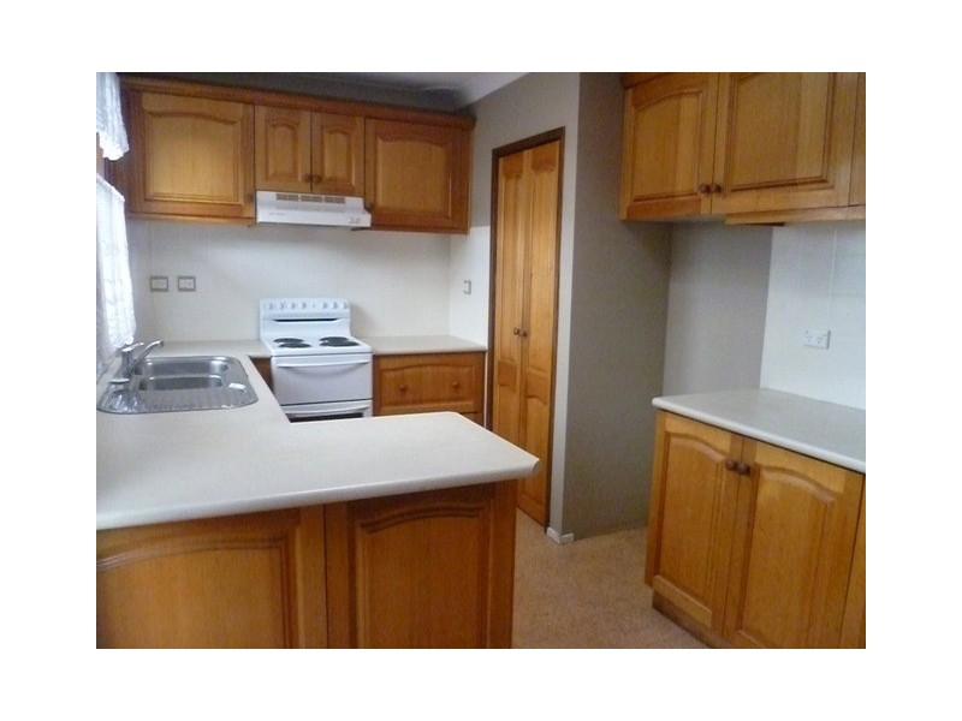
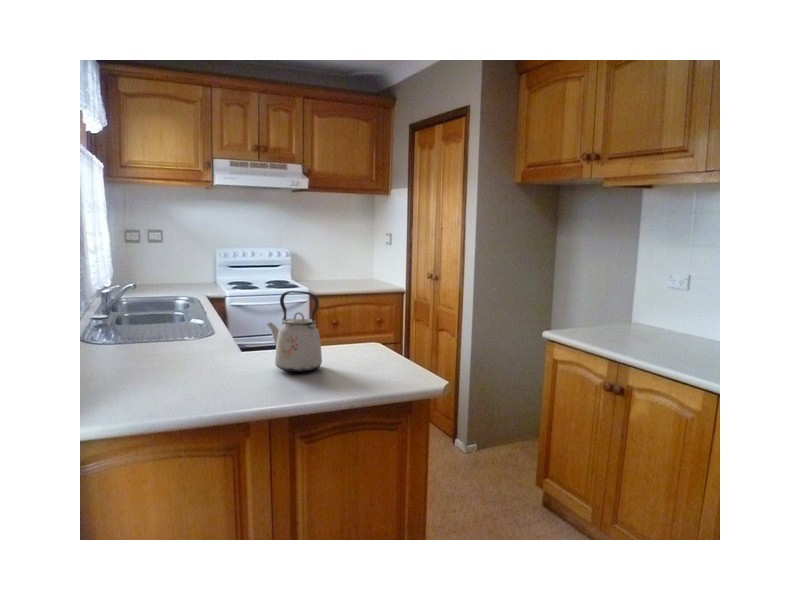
+ kettle [266,290,323,373]
